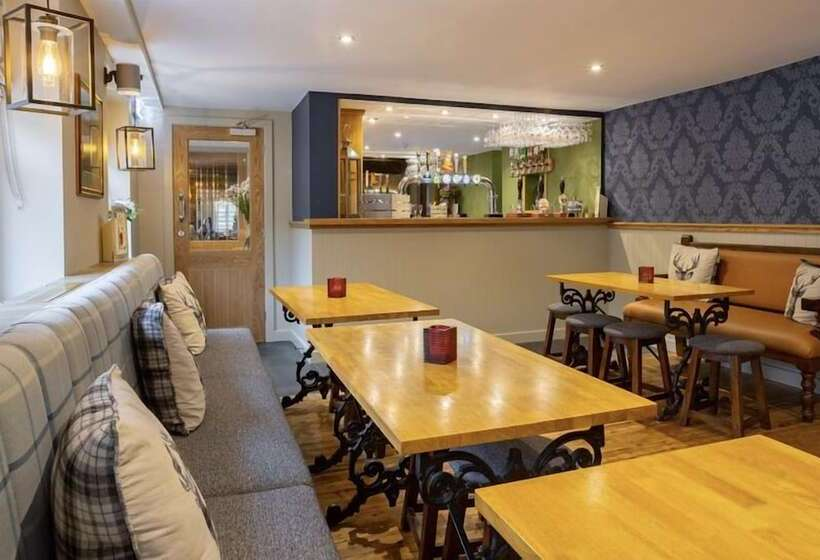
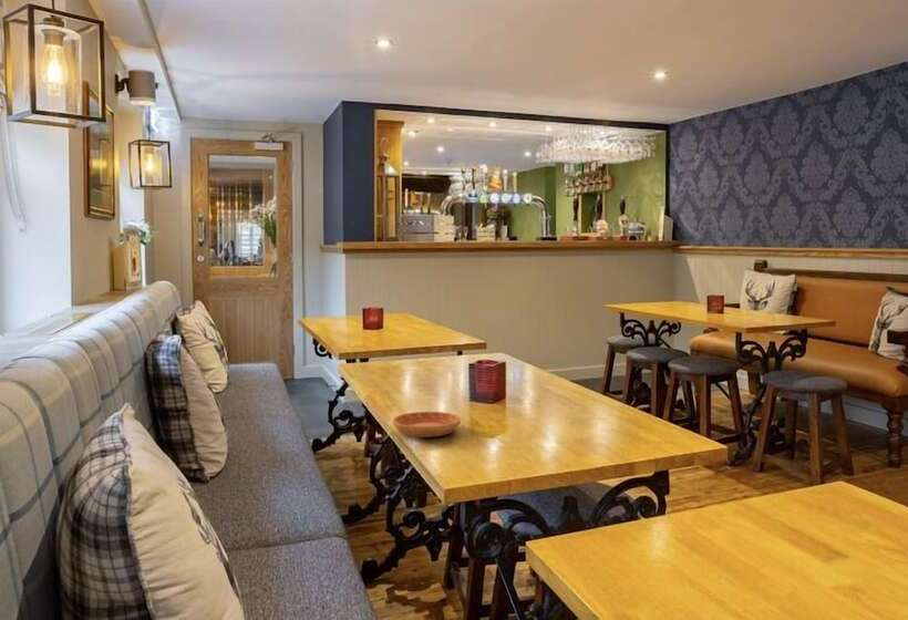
+ saucer [392,411,462,438]
